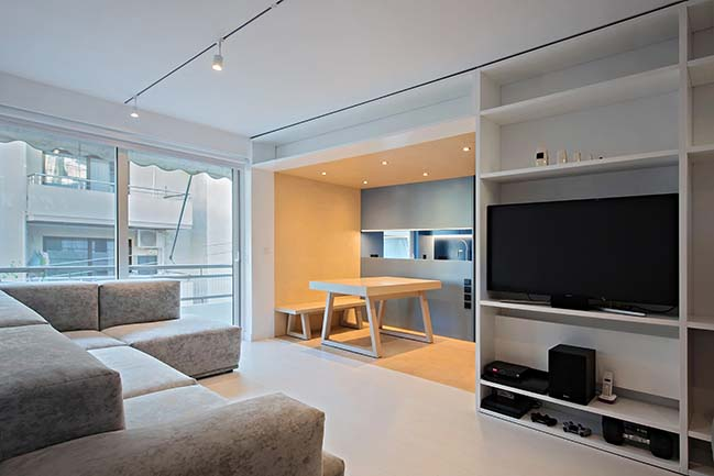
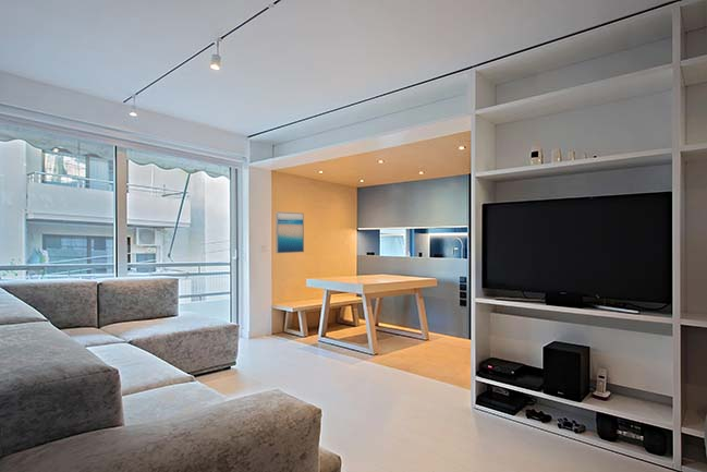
+ wall art [275,210,305,254]
